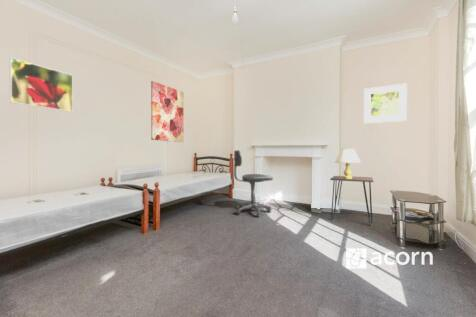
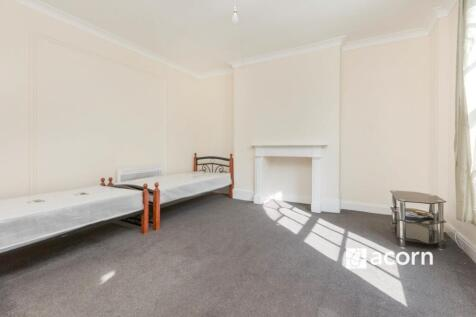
- office chair [233,149,274,218]
- table lamp [334,148,362,179]
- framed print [363,82,408,124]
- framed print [9,57,74,113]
- desk [329,175,374,226]
- wall art [150,80,184,143]
